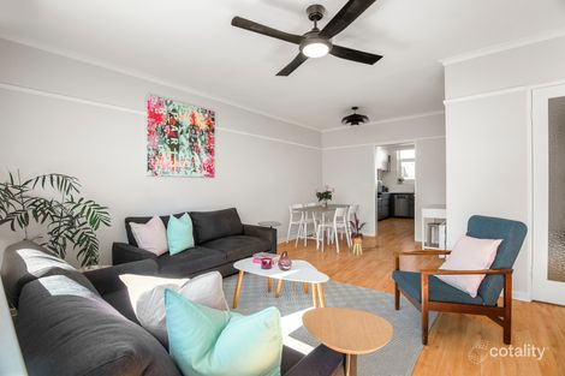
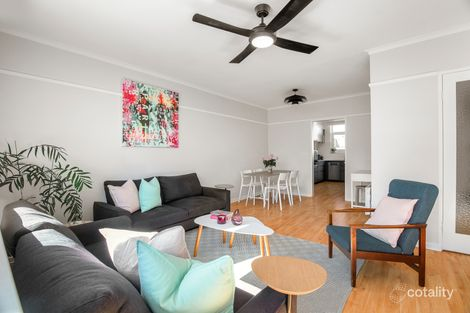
- house plant [344,211,367,257]
